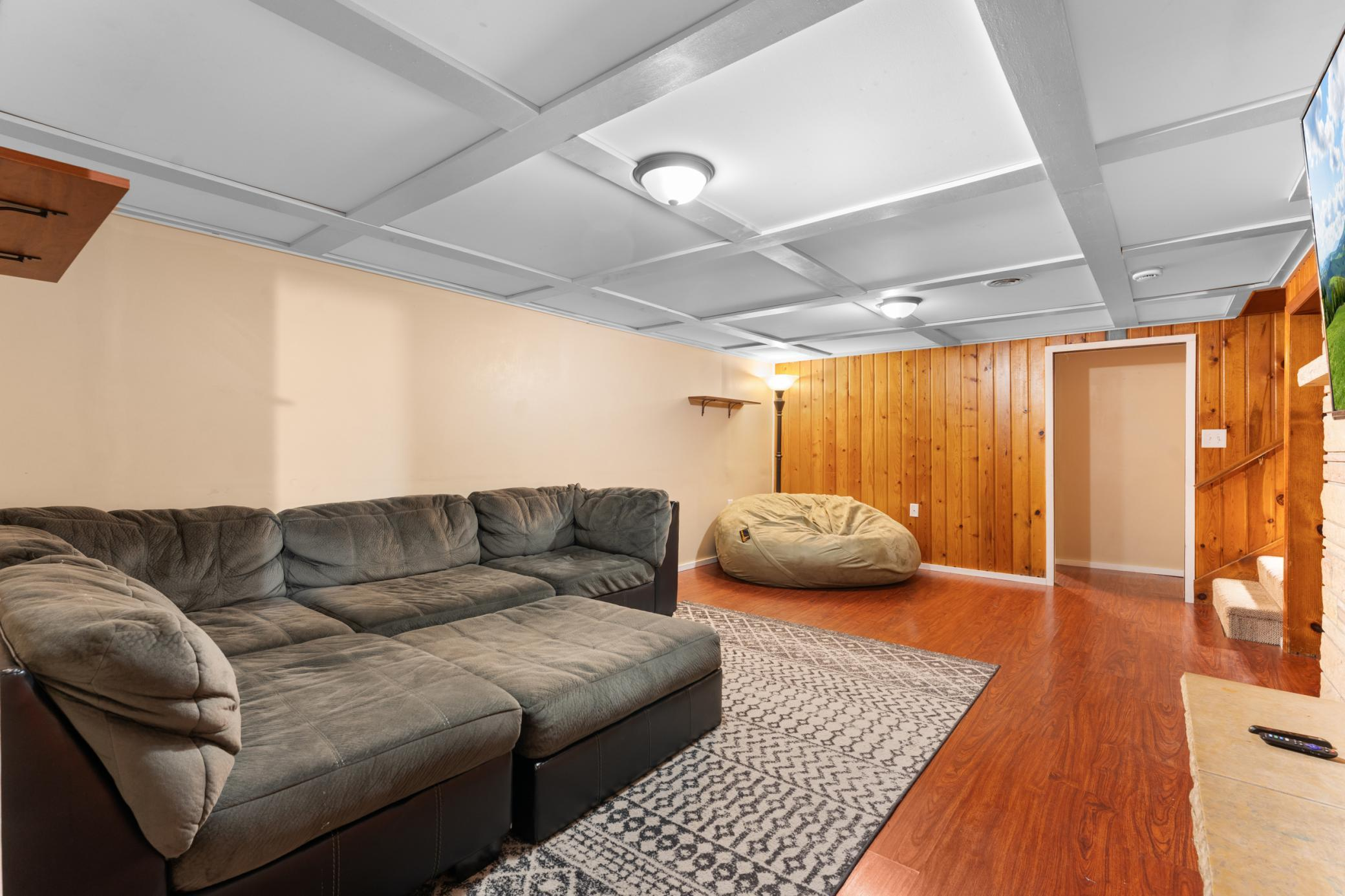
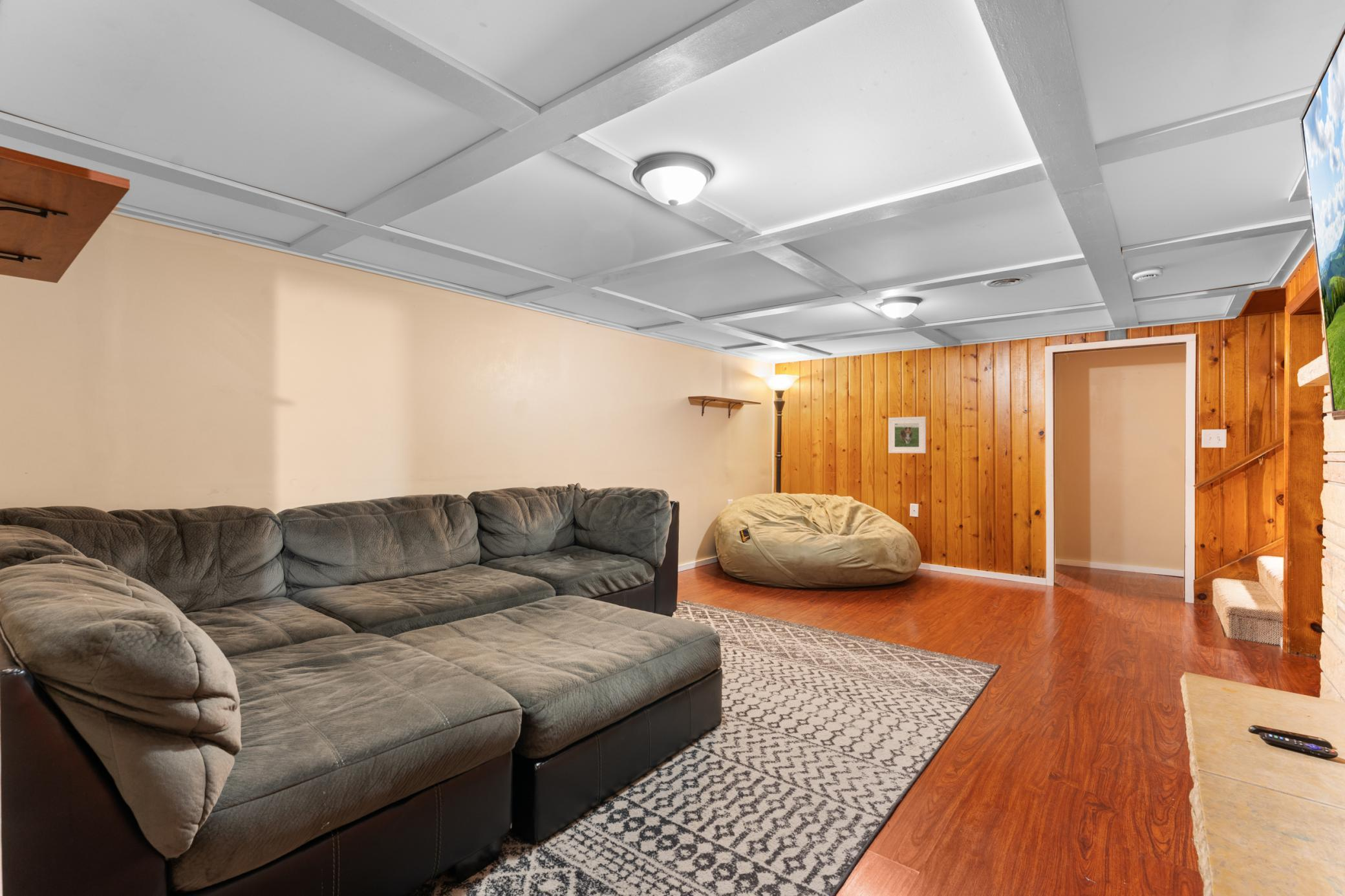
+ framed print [888,416,927,454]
